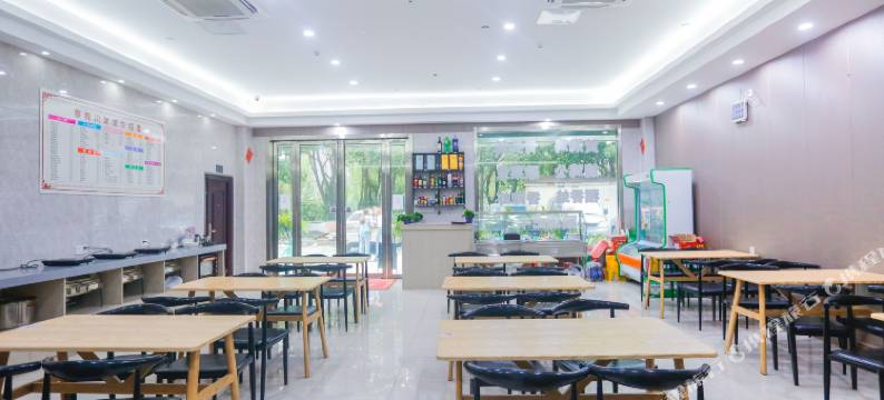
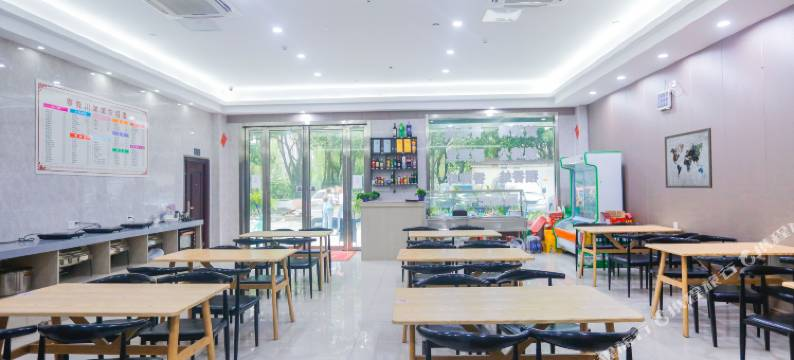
+ wall art [664,127,713,189]
